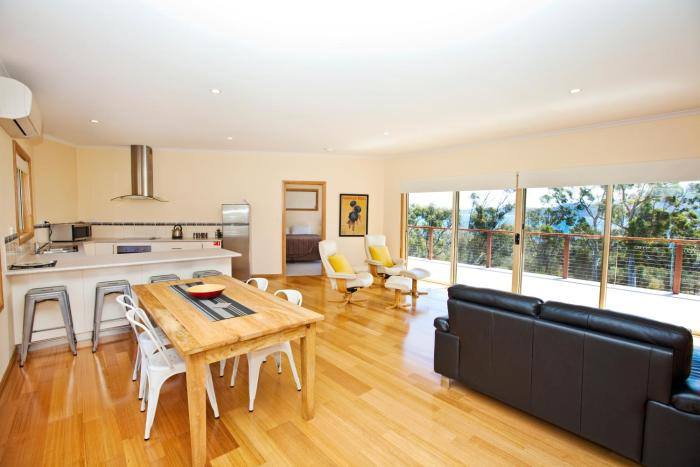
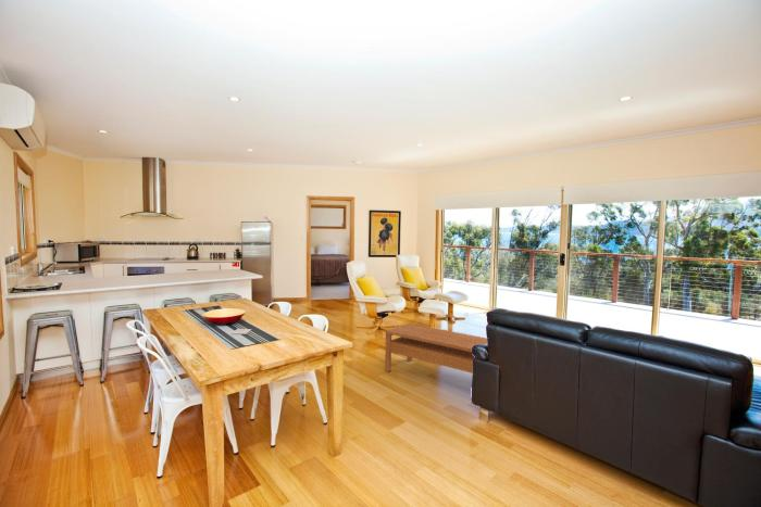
+ coffee table [384,322,488,375]
